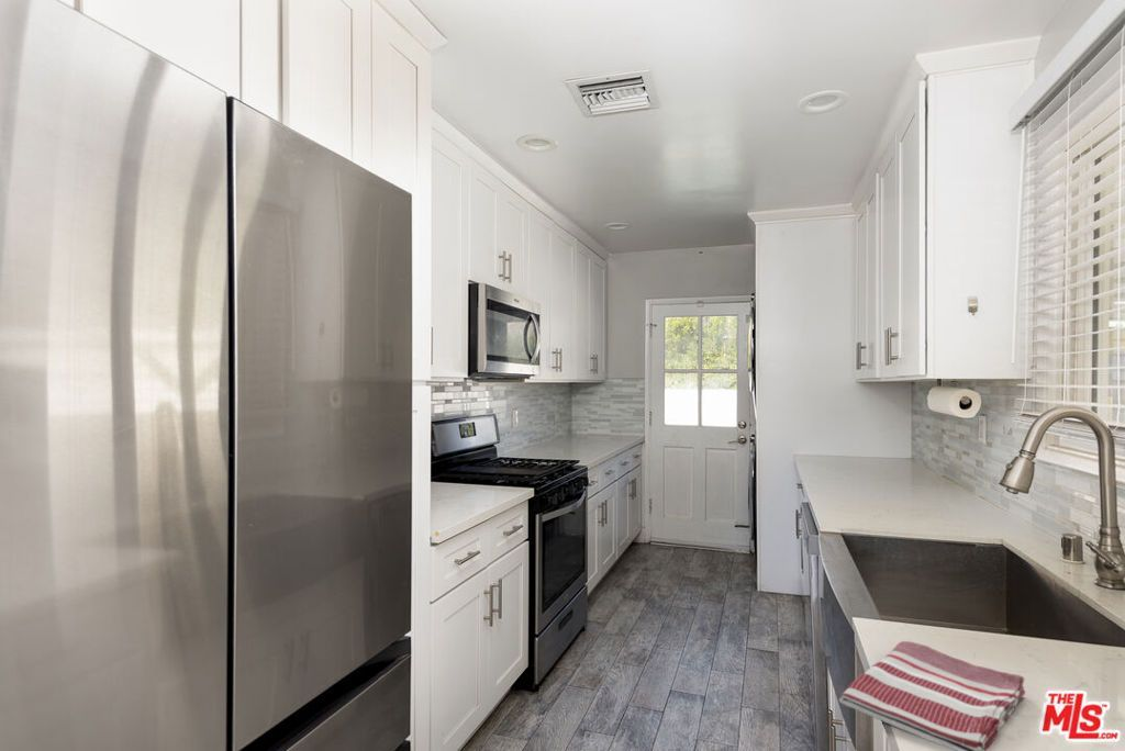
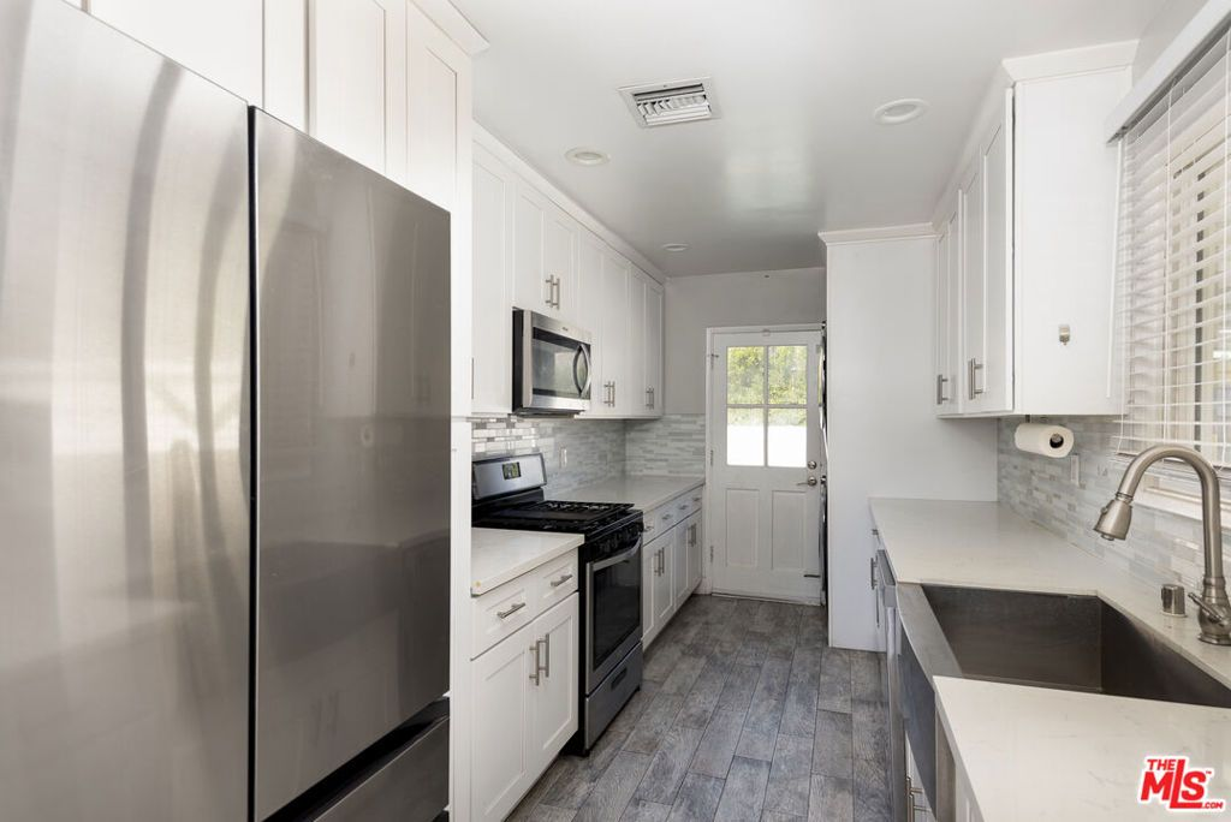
- dish towel [838,640,1026,751]
